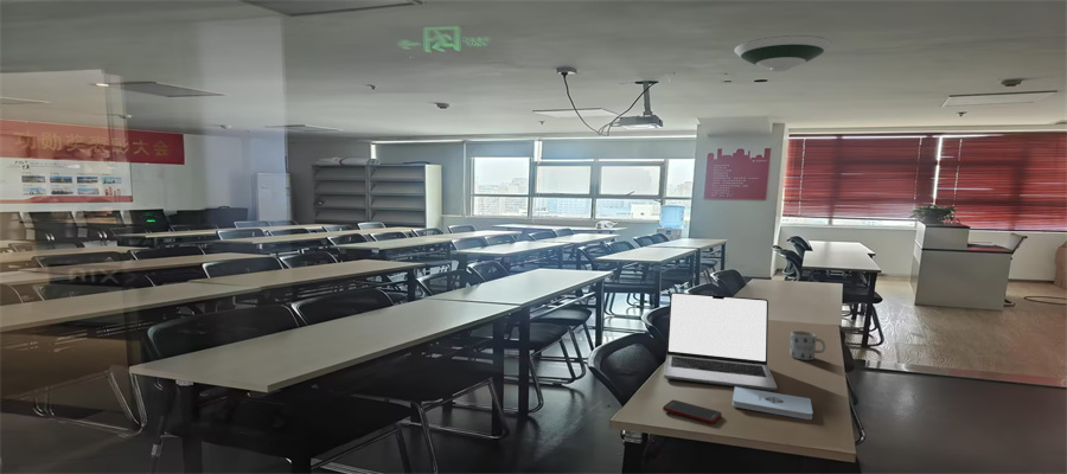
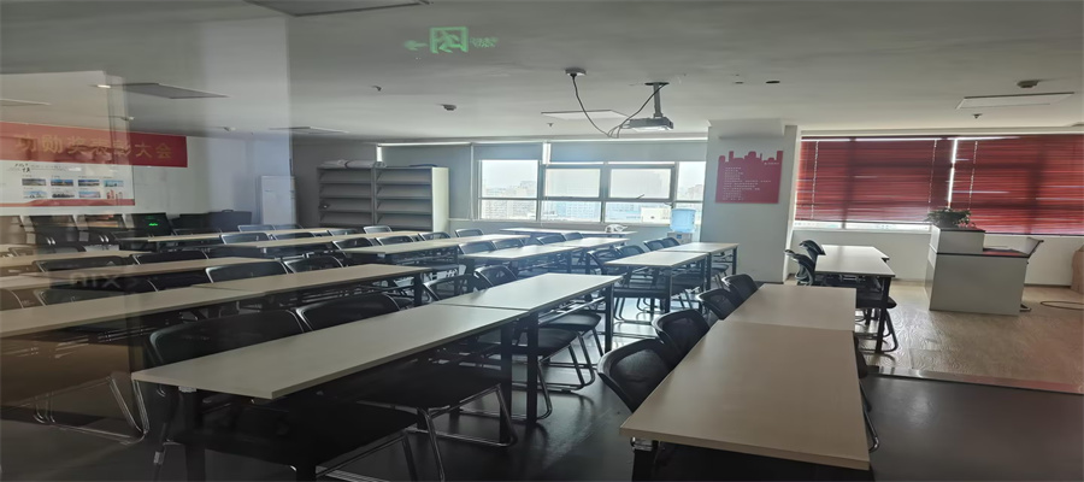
- cell phone [662,399,723,424]
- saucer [733,34,833,72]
- notepad [731,386,813,421]
- mug [788,329,826,361]
- laptop [663,292,779,392]
